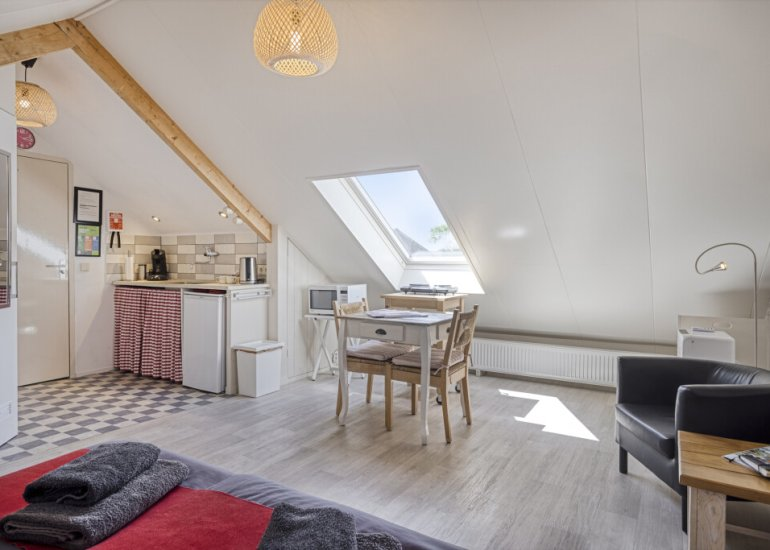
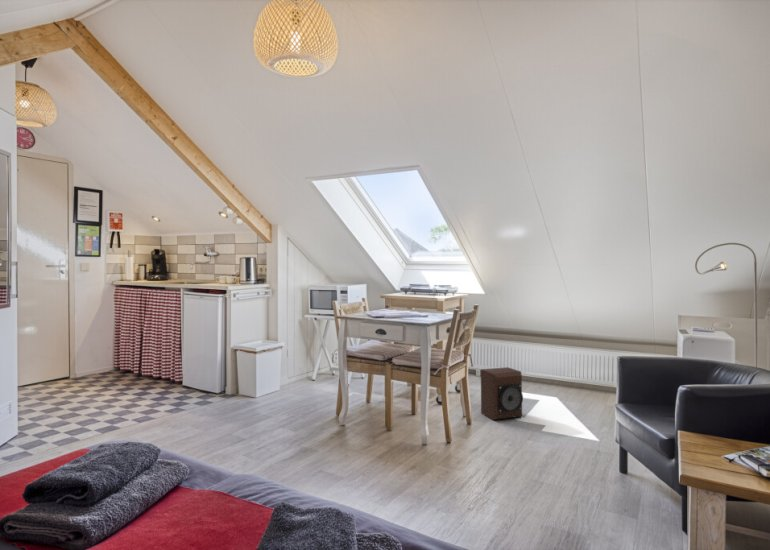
+ speaker [480,366,524,421]
